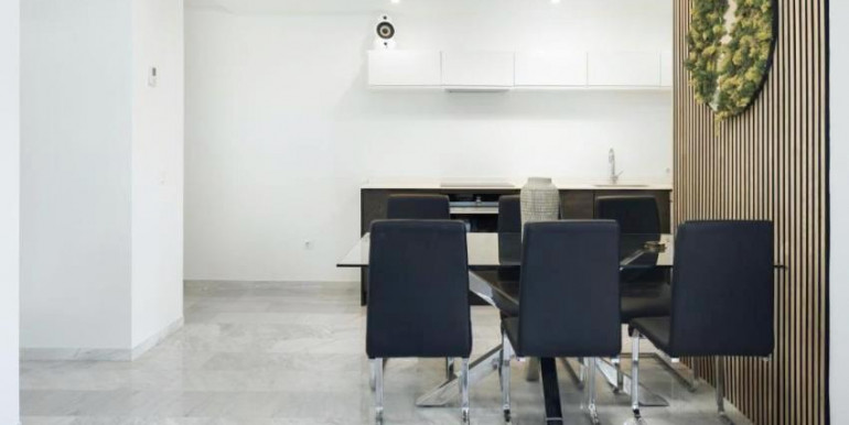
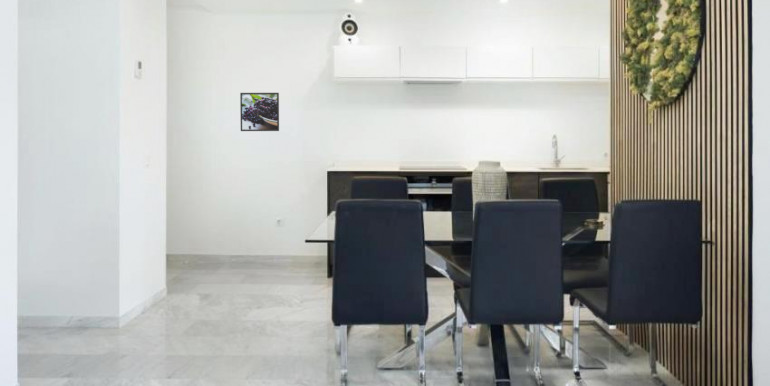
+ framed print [239,92,280,132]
